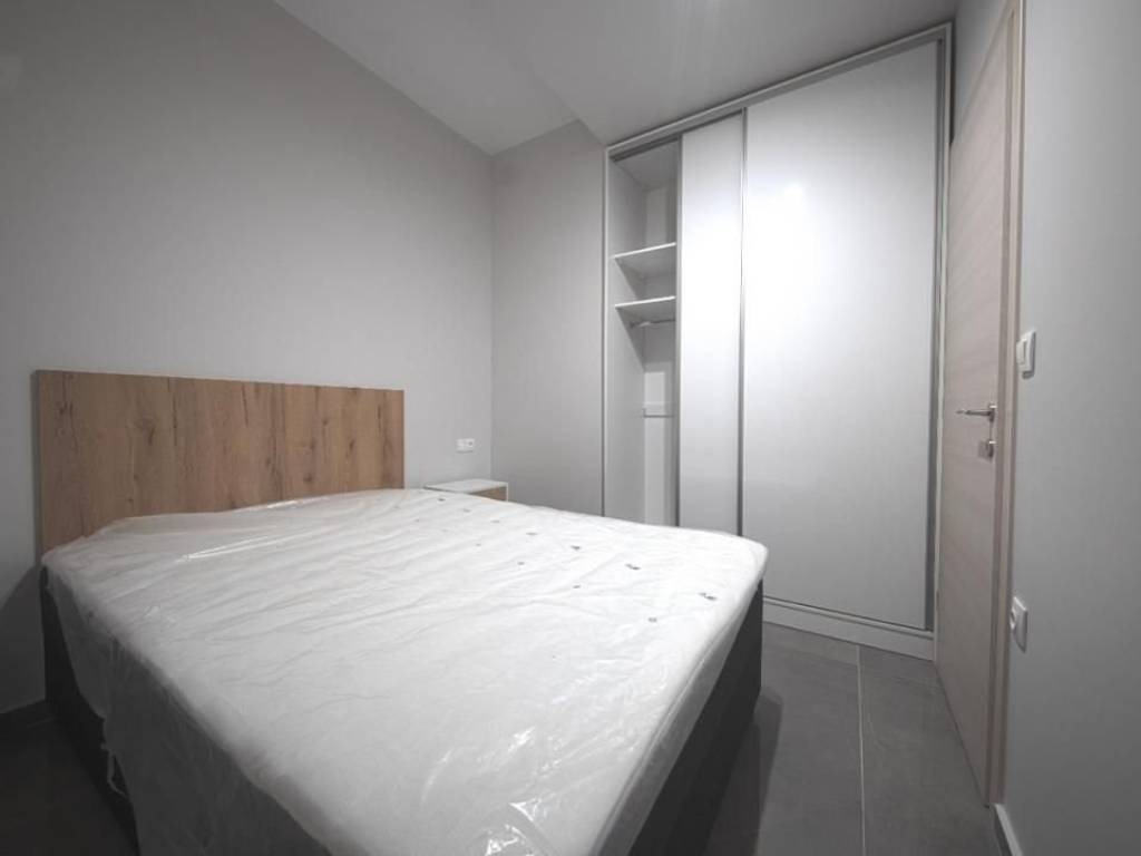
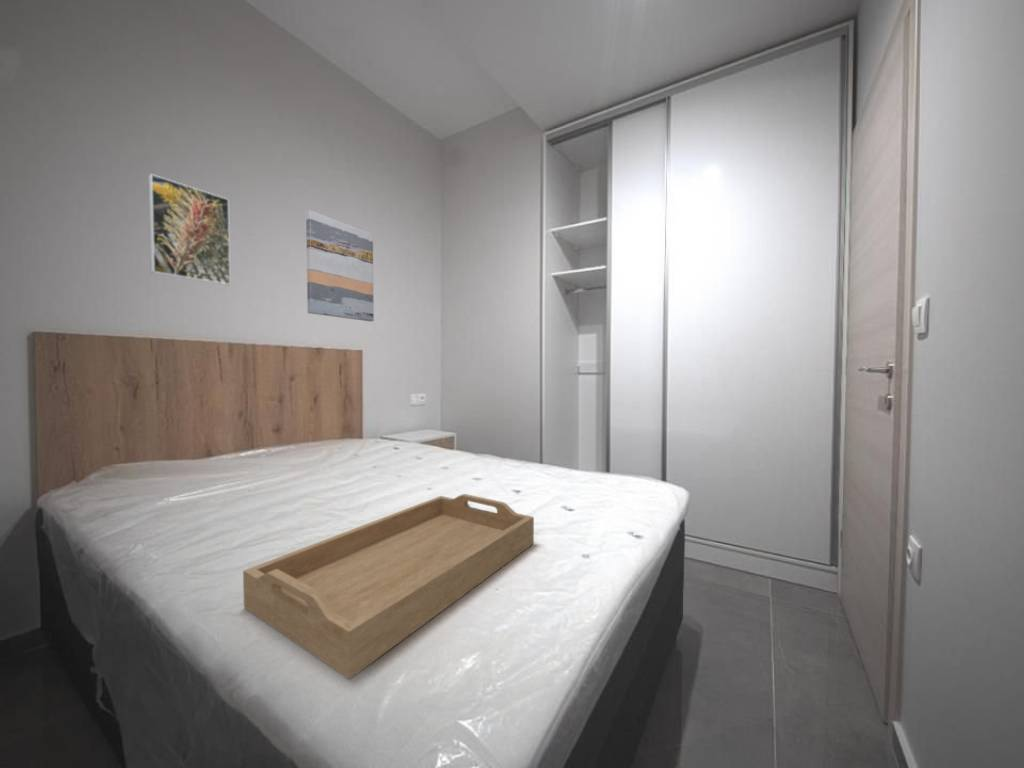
+ wall art [305,209,375,322]
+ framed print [147,173,232,287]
+ serving tray [242,493,535,680]
